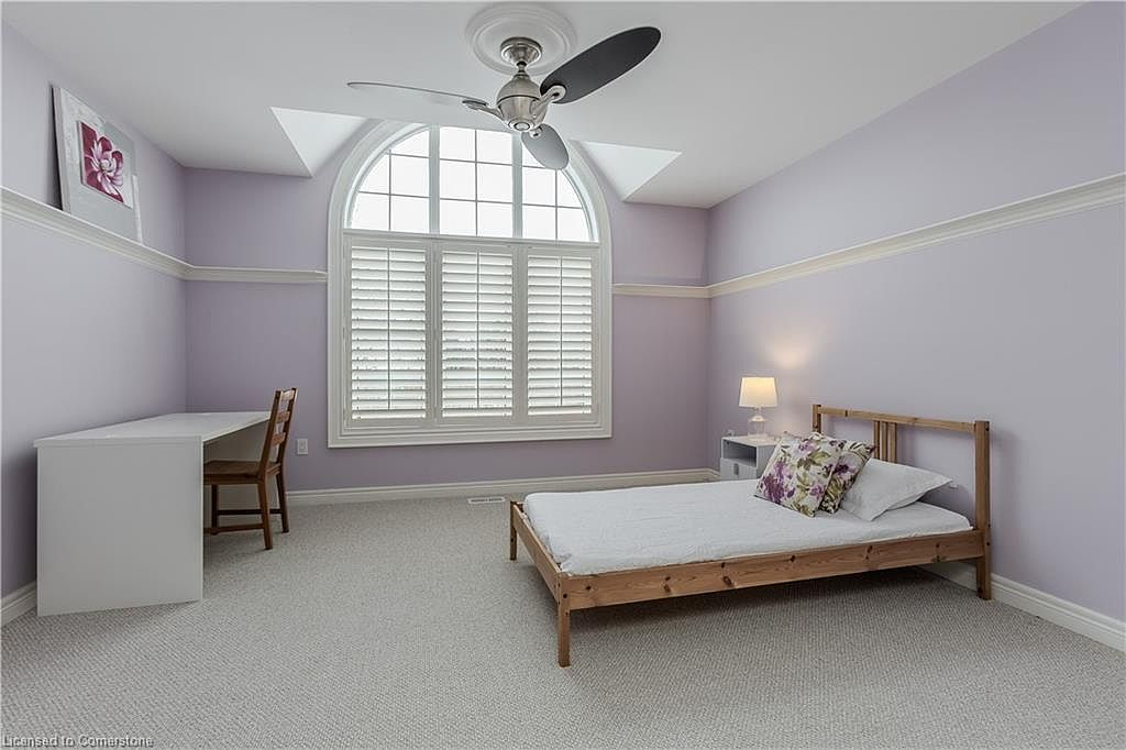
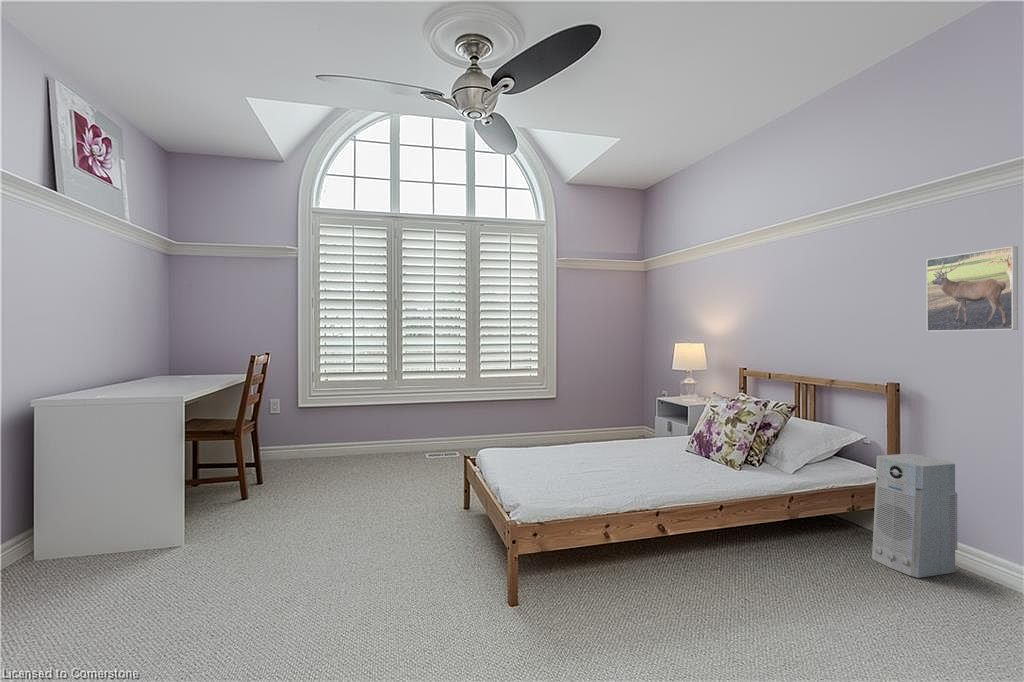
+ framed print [926,245,1019,332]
+ air purifier [871,453,958,579]
